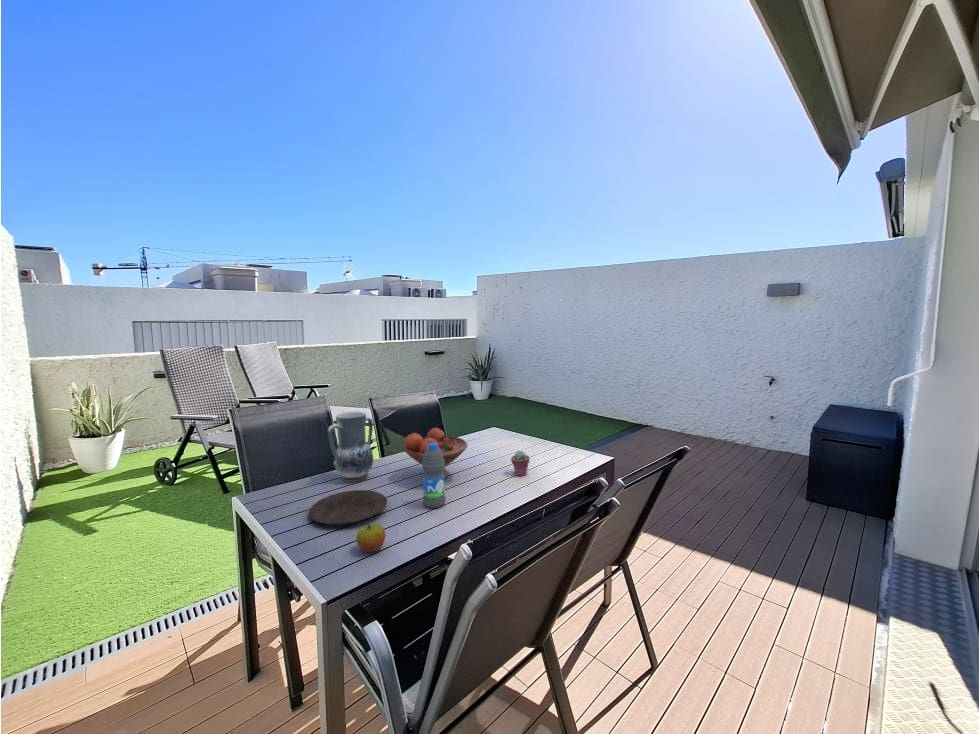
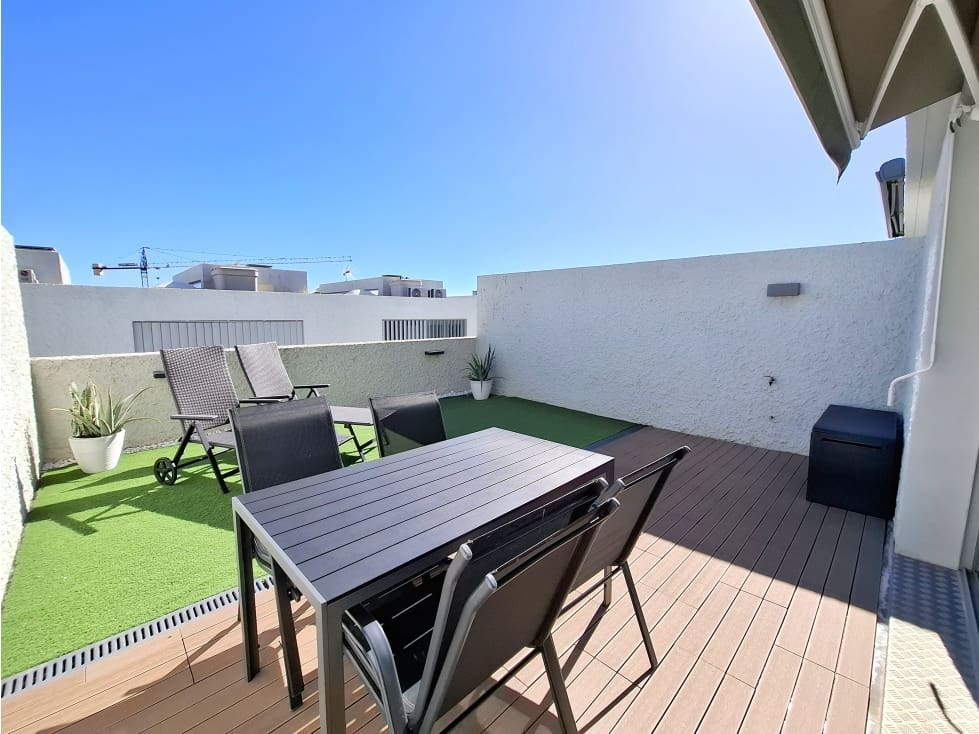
- vase [327,410,374,483]
- apple [355,523,386,553]
- plate [308,489,388,525]
- water bottle [421,443,447,509]
- fruit bowl [402,427,469,480]
- potted succulent [510,450,531,477]
